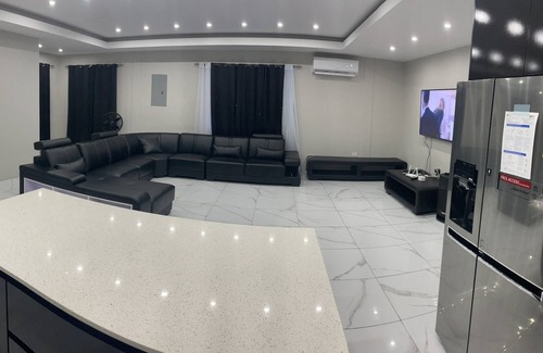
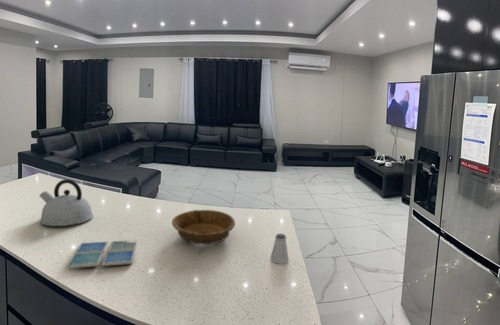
+ kettle [38,178,94,227]
+ decorative bowl [171,209,236,246]
+ drink coaster [65,239,138,269]
+ saltshaker [269,233,290,264]
